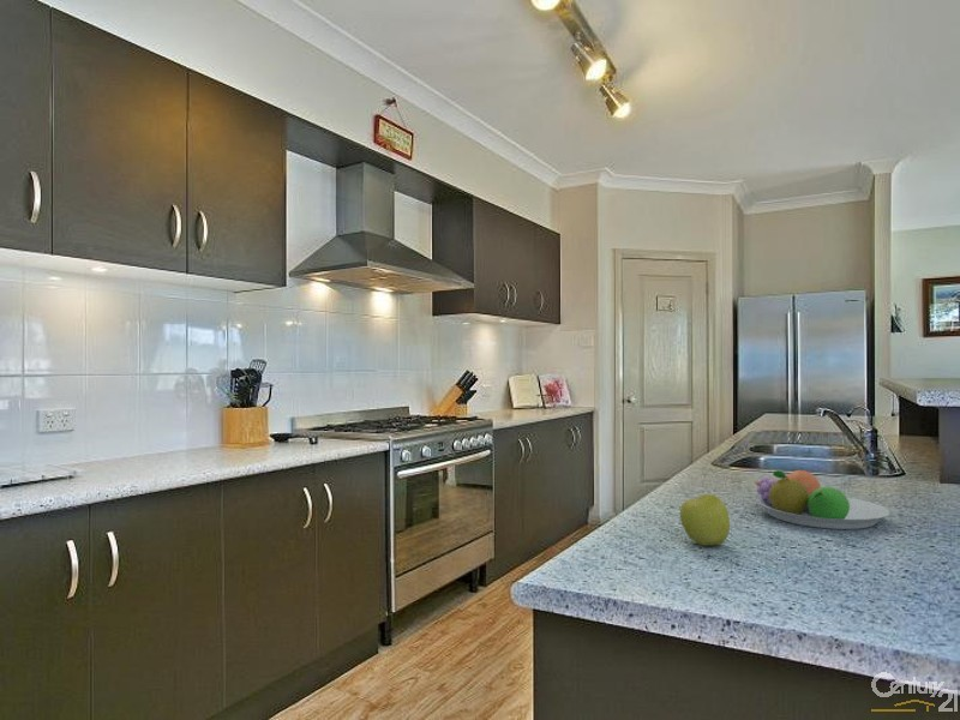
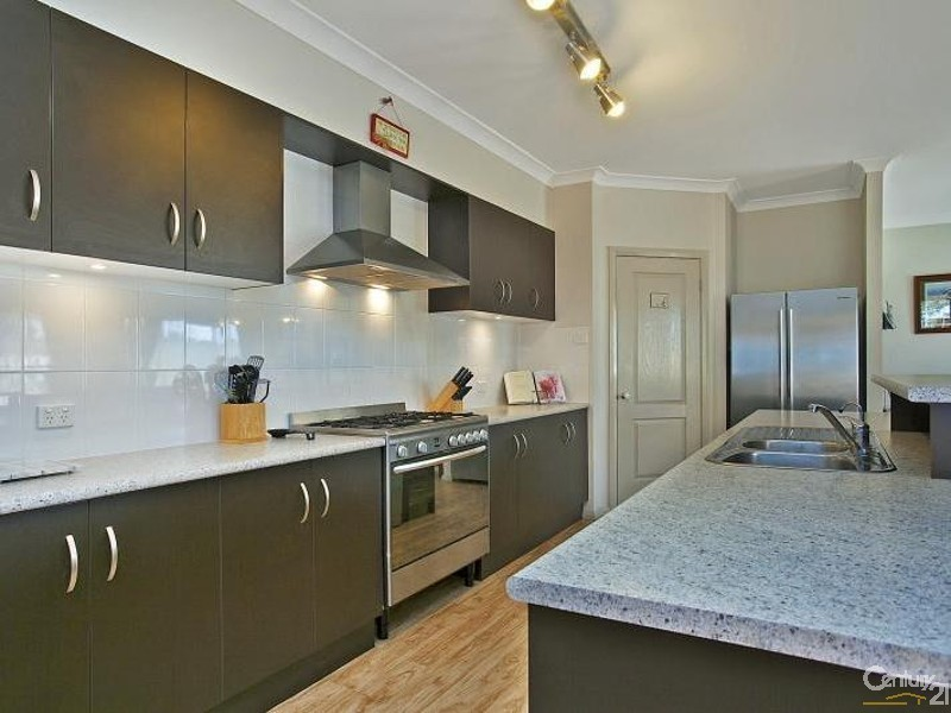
- fruit bowl [754,468,890,530]
- apple [679,493,731,547]
